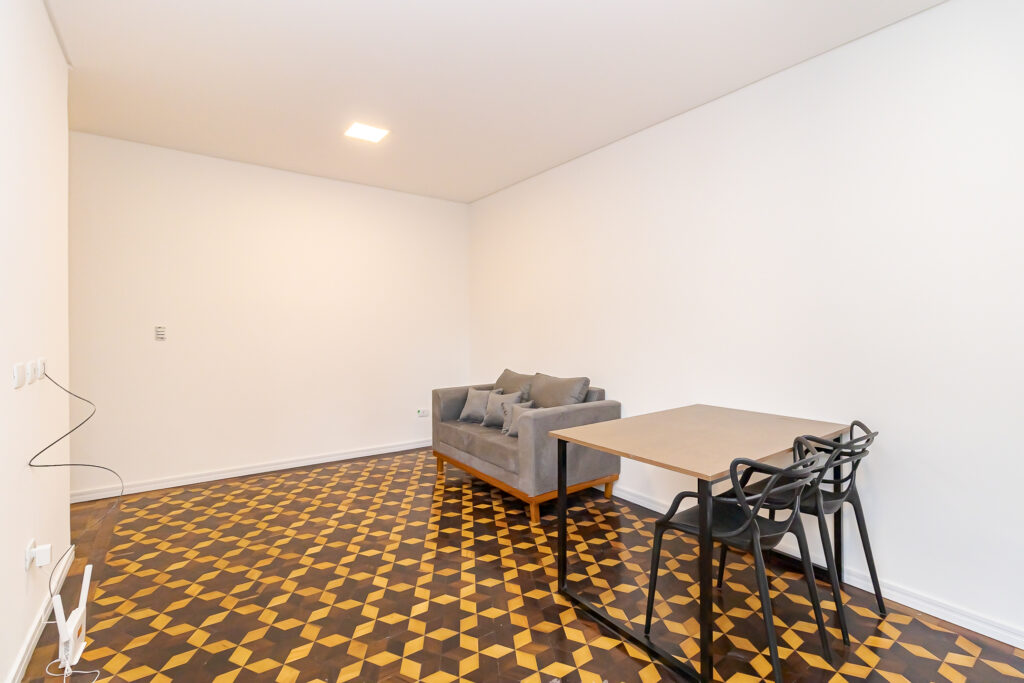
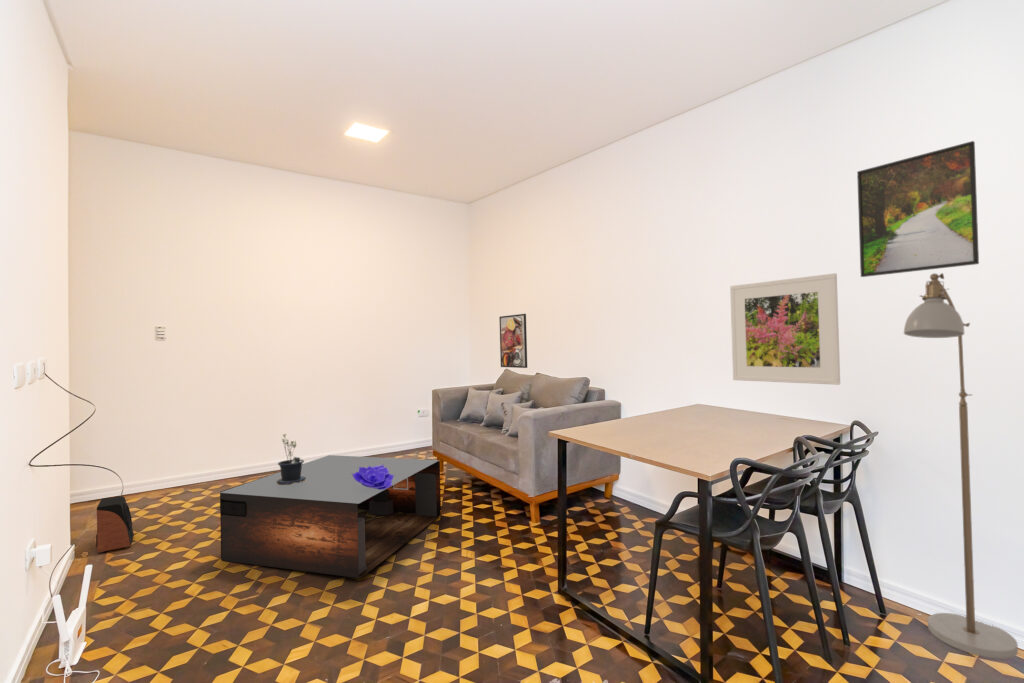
+ lamp [903,272,1019,660]
+ coffee table [219,454,442,579]
+ speaker [95,495,135,553]
+ decorative bowl [351,465,394,490]
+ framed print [856,140,980,278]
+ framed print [729,272,841,386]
+ potted plant [277,433,306,485]
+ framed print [498,313,528,369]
